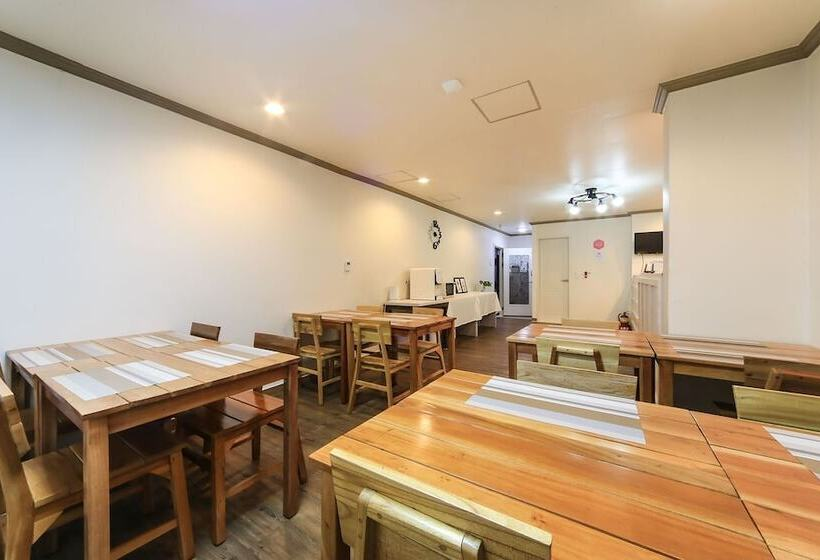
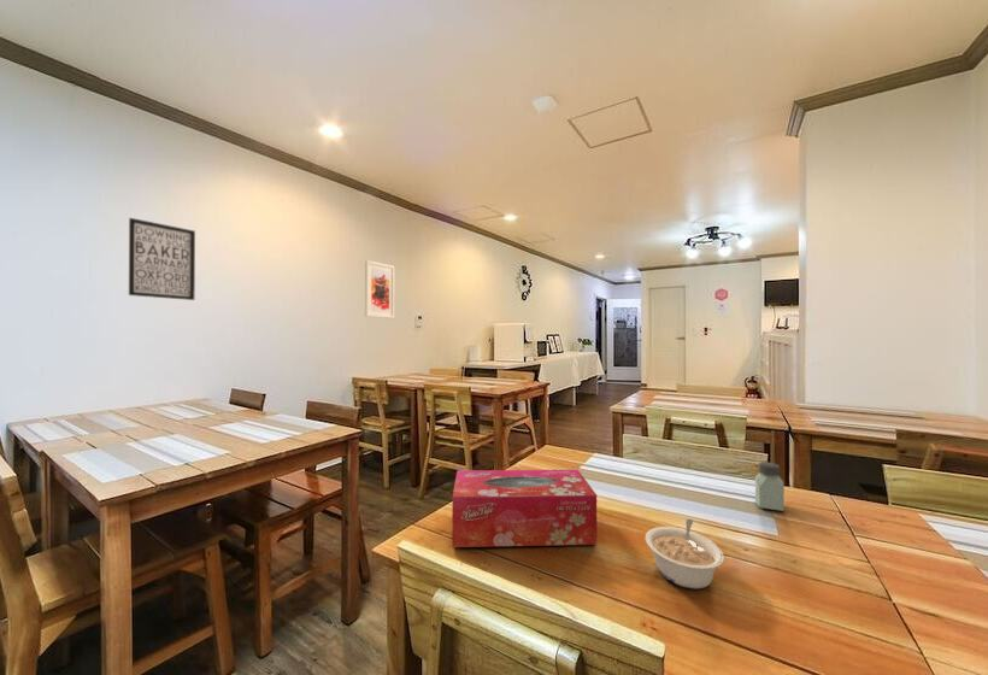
+ legume [645,518,725,589]
+ tissue box [451,469,598,548]
+ saltshaker [754,460,786,512]
+ wall art [128,217,196,301]
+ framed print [364,259,395,319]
